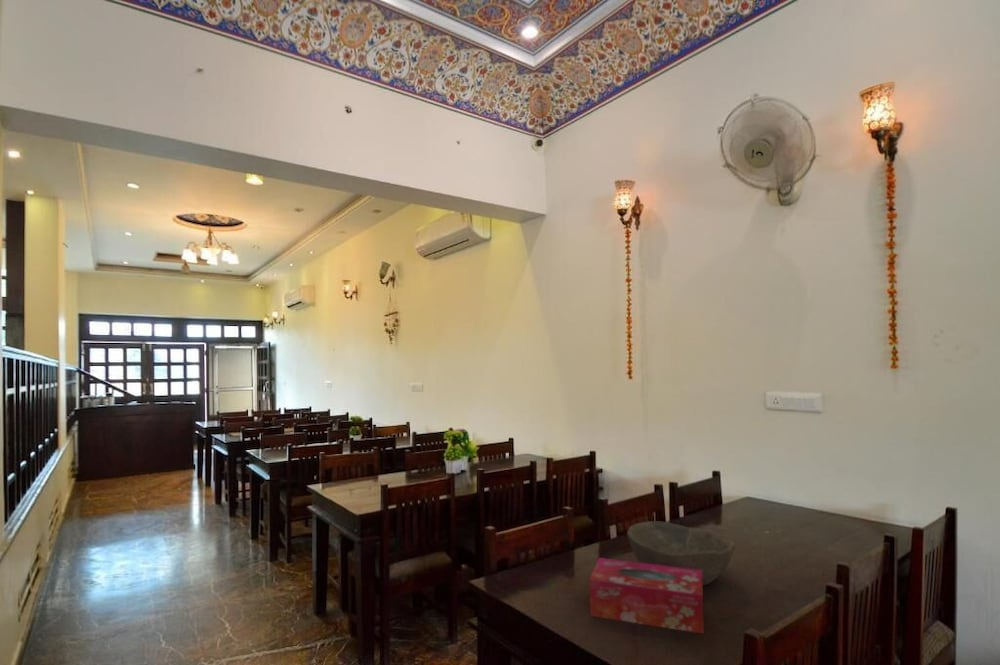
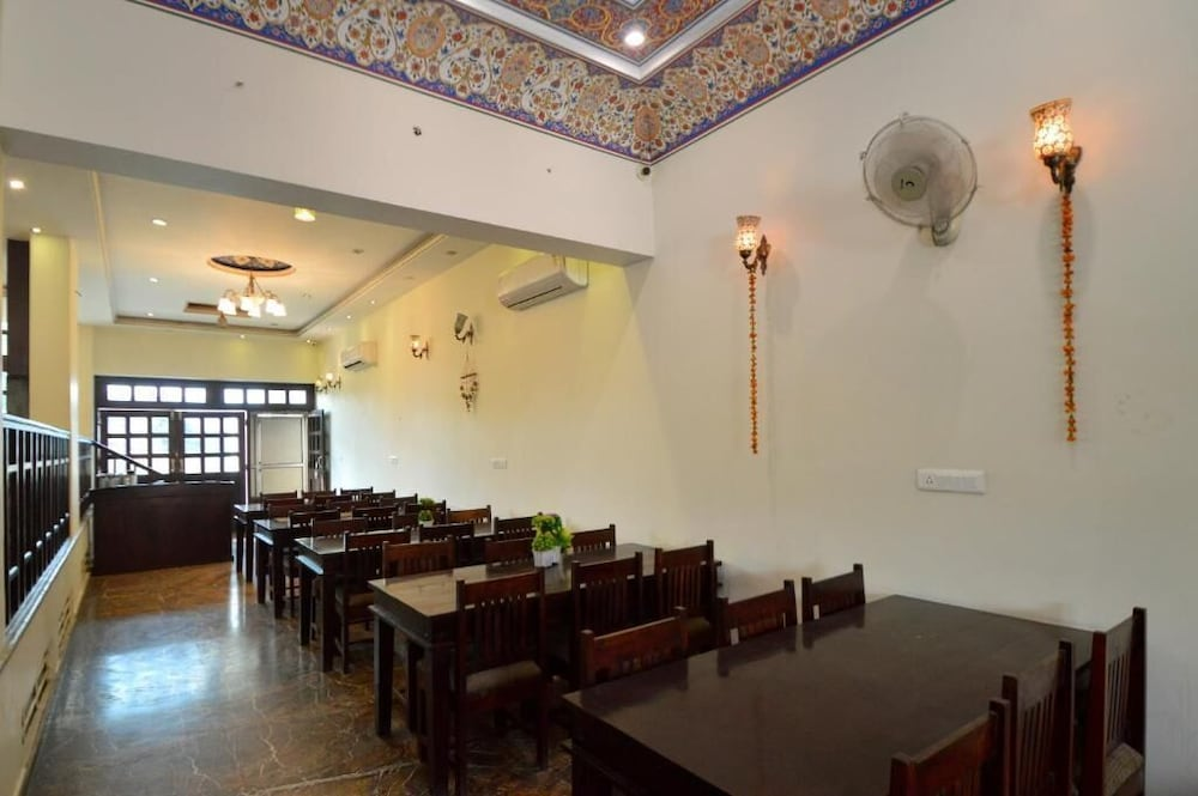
- tissue box [589,557,705,635]
- bowl [626,520,736,586]
